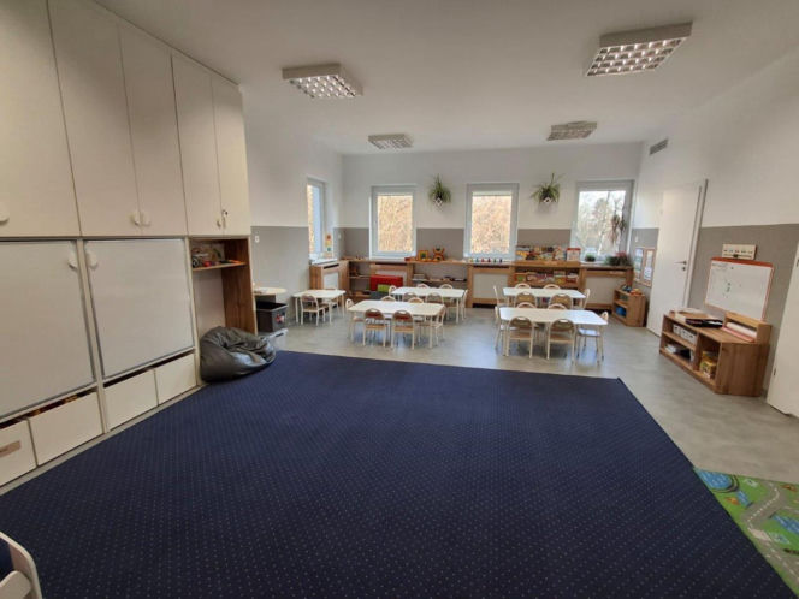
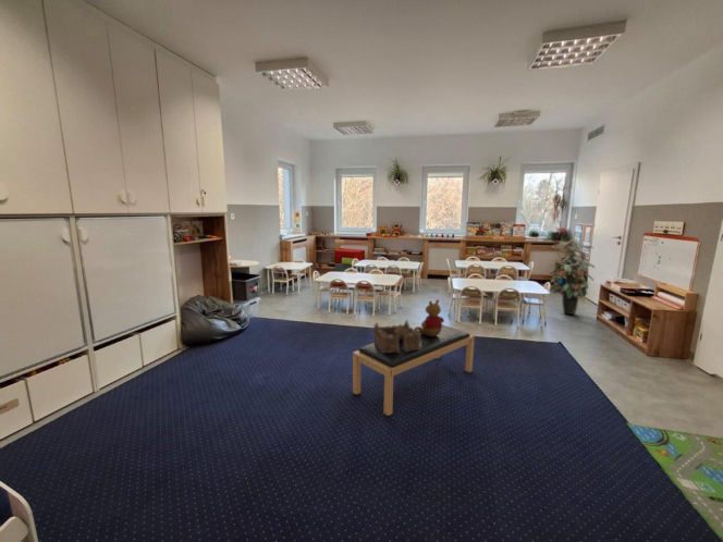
+ bench [352,323,476,417]
+ stuffed bear [414,298,445,336]
+ toy castle [372,318,420,353]
+ indoor plant [549,238,596,316]
